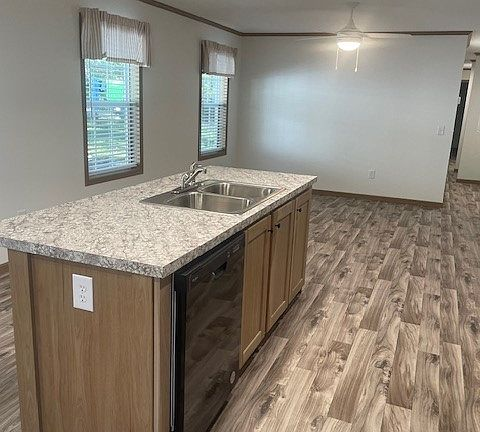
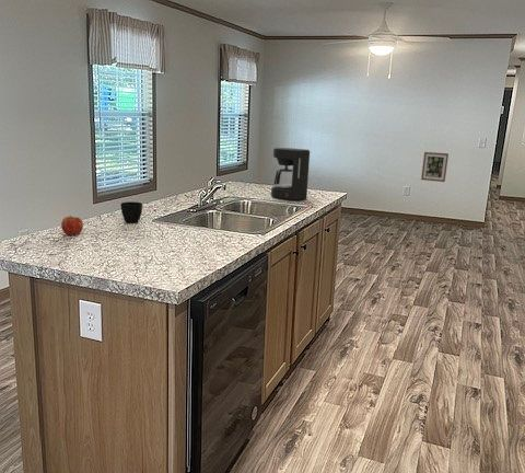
+ fruit [60,215,84,236]
+ wall art [420,151,450,183]
+ coffee maker [270,147,311,201]
+ cup [120,200,143,224]
